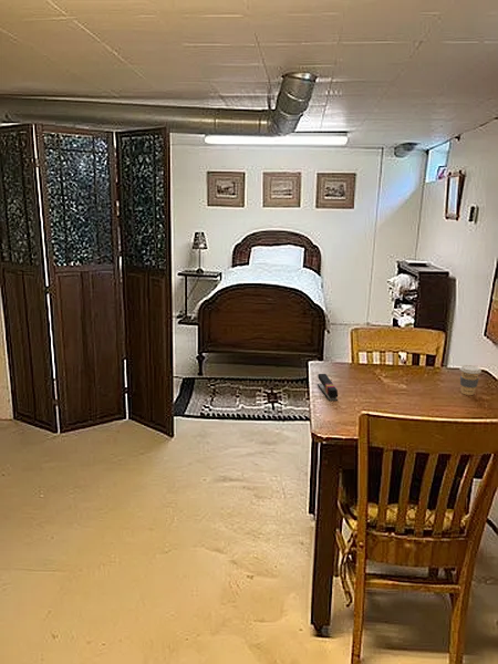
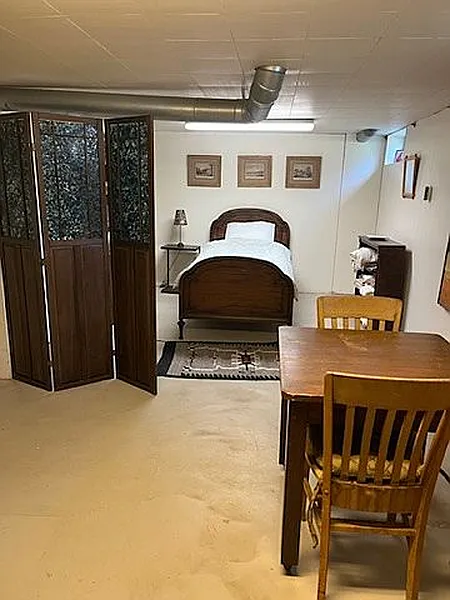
- coffee cup [459,364,483,396]
- stapler [317,373,339,402]
